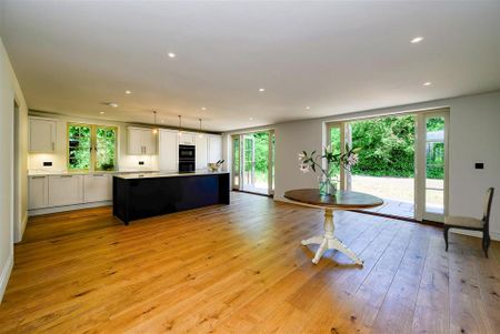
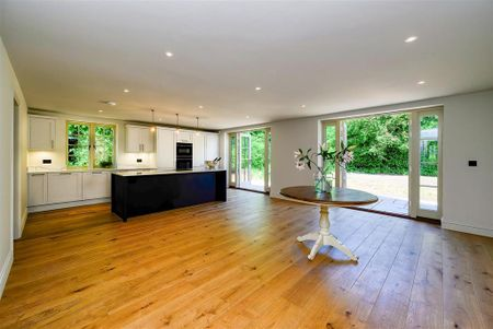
- dining chair [442,186,496,260]
